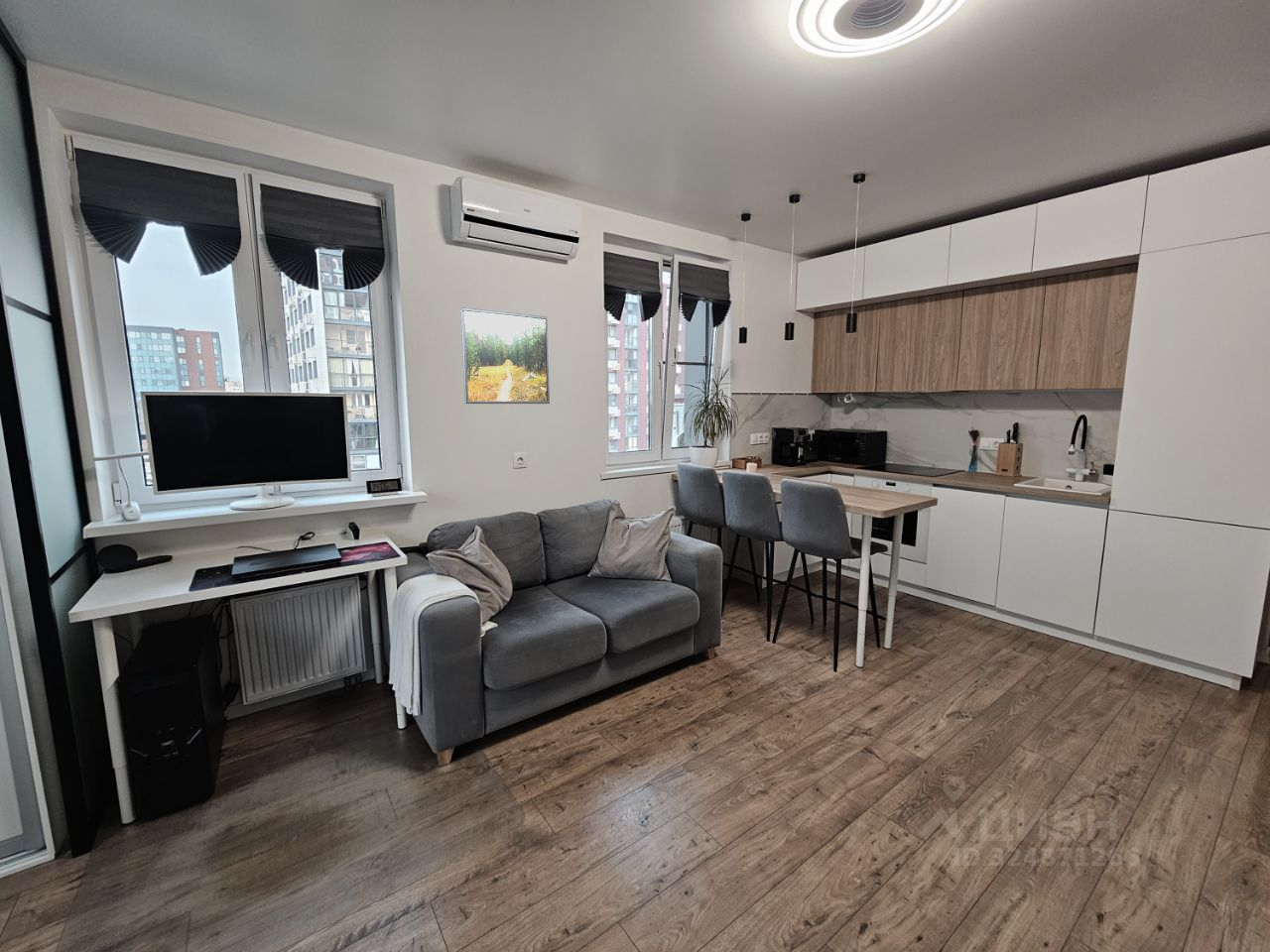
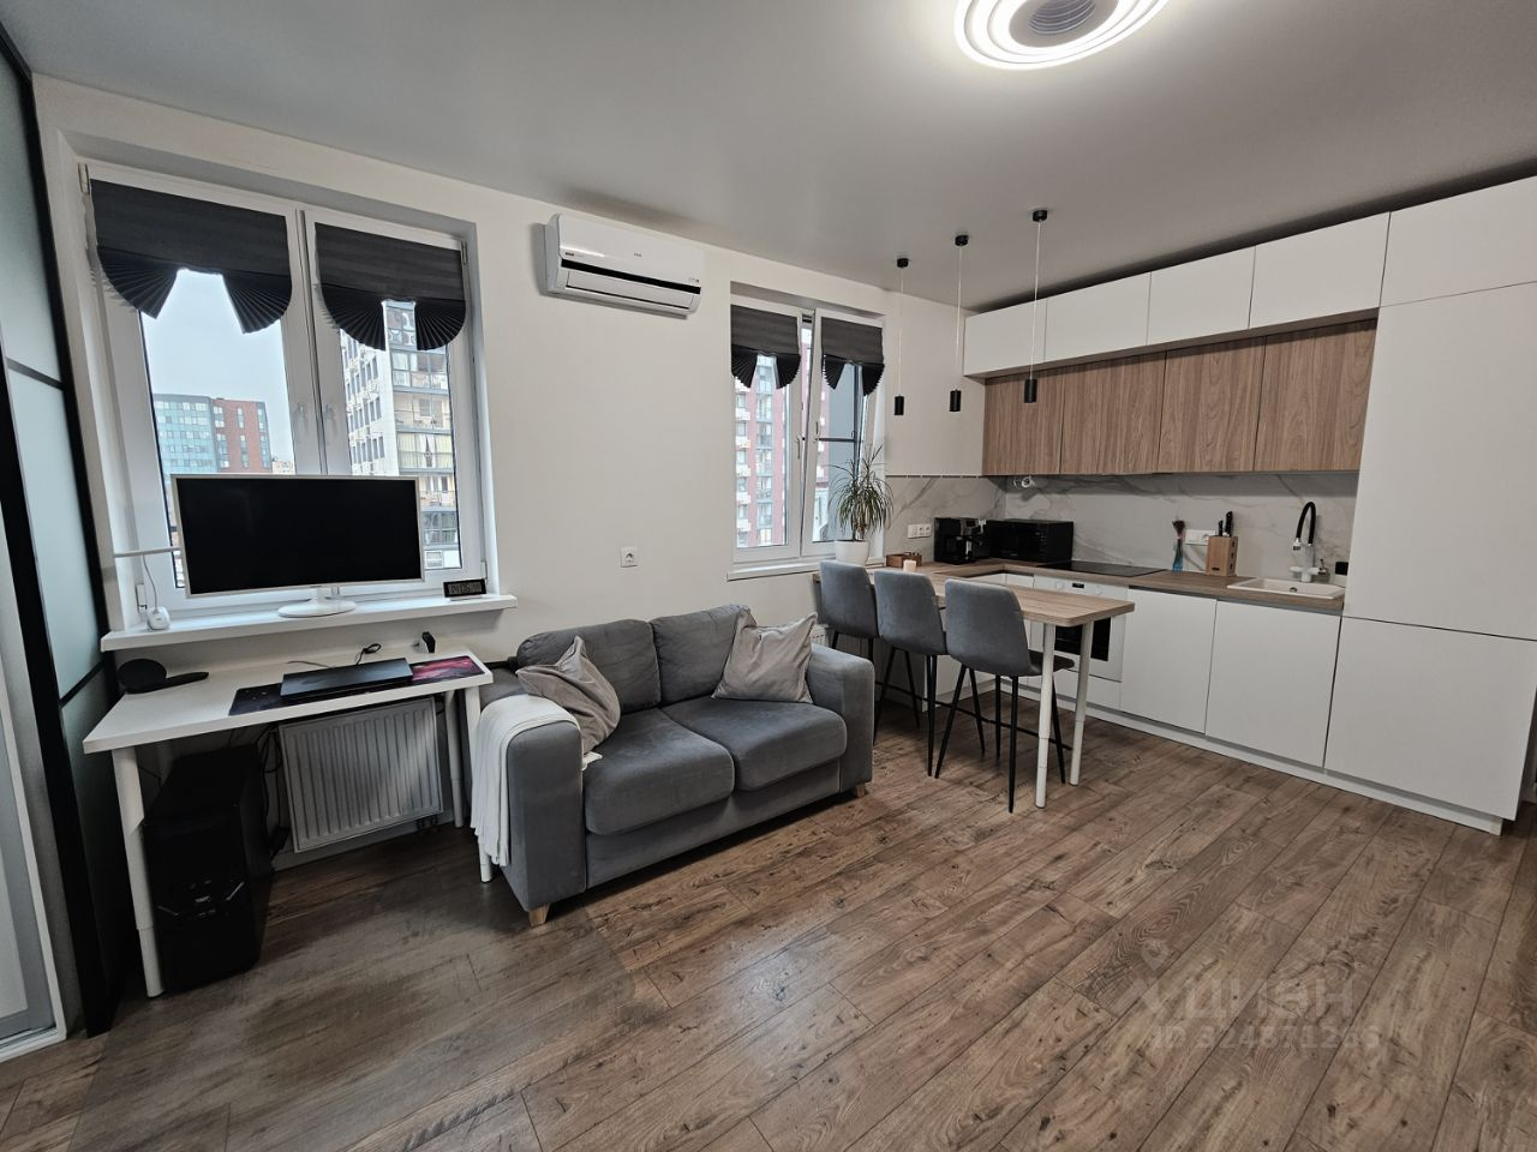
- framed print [459,306,551,405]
